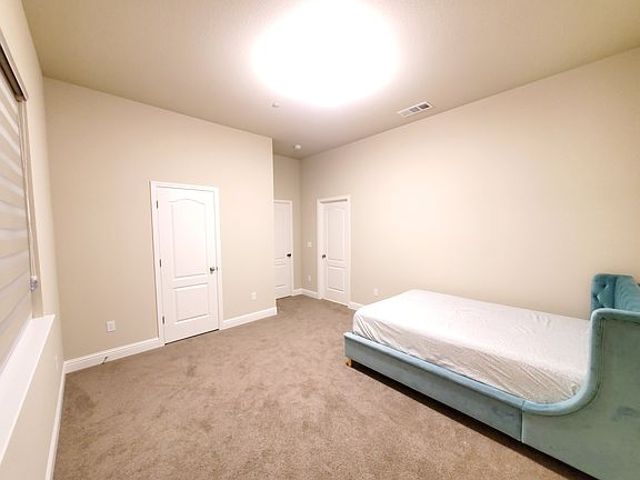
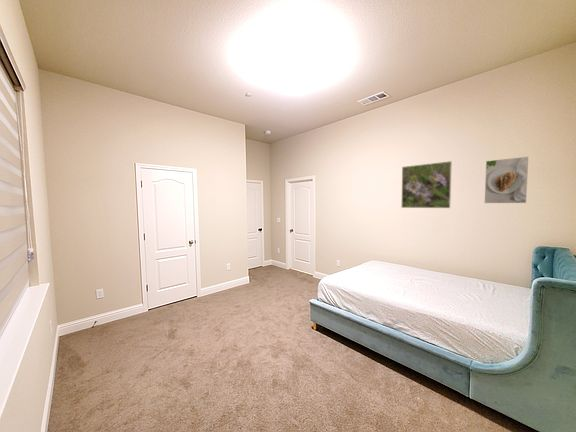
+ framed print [484,156,529,204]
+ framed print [401,160,453,209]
